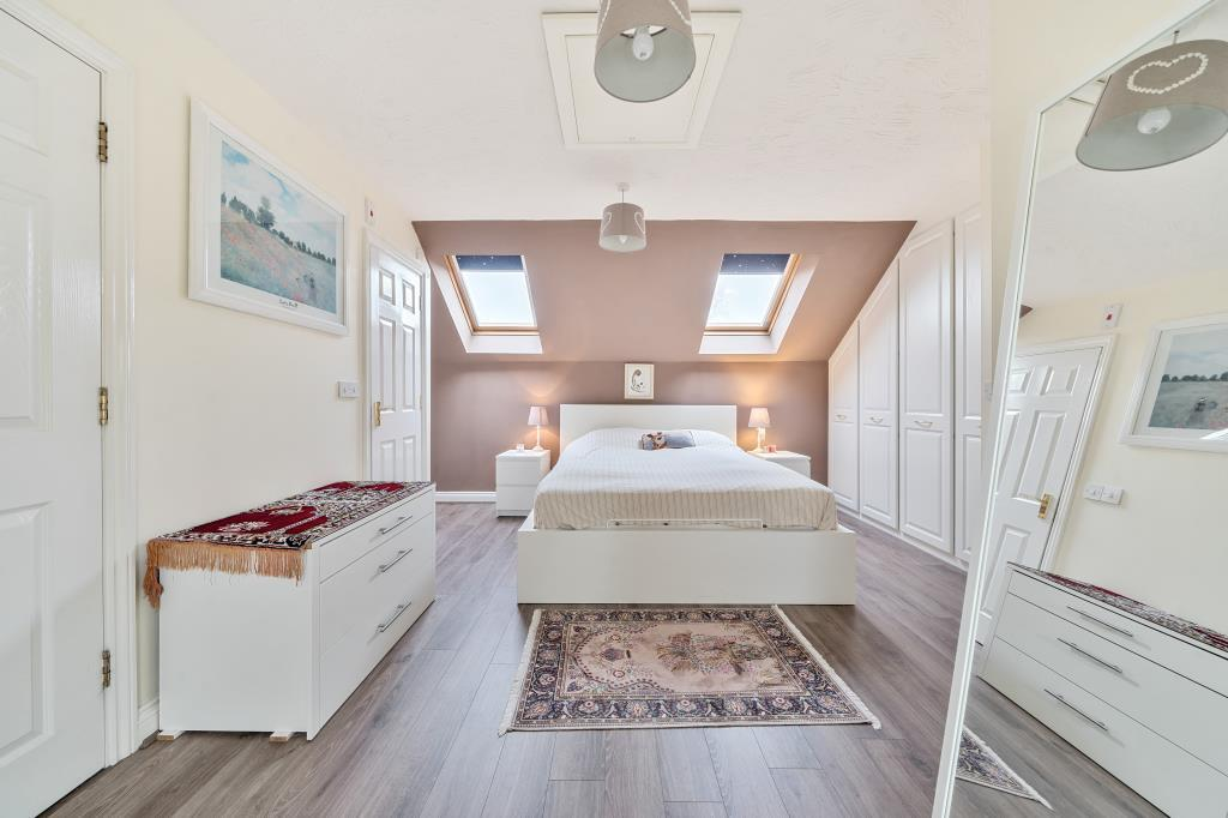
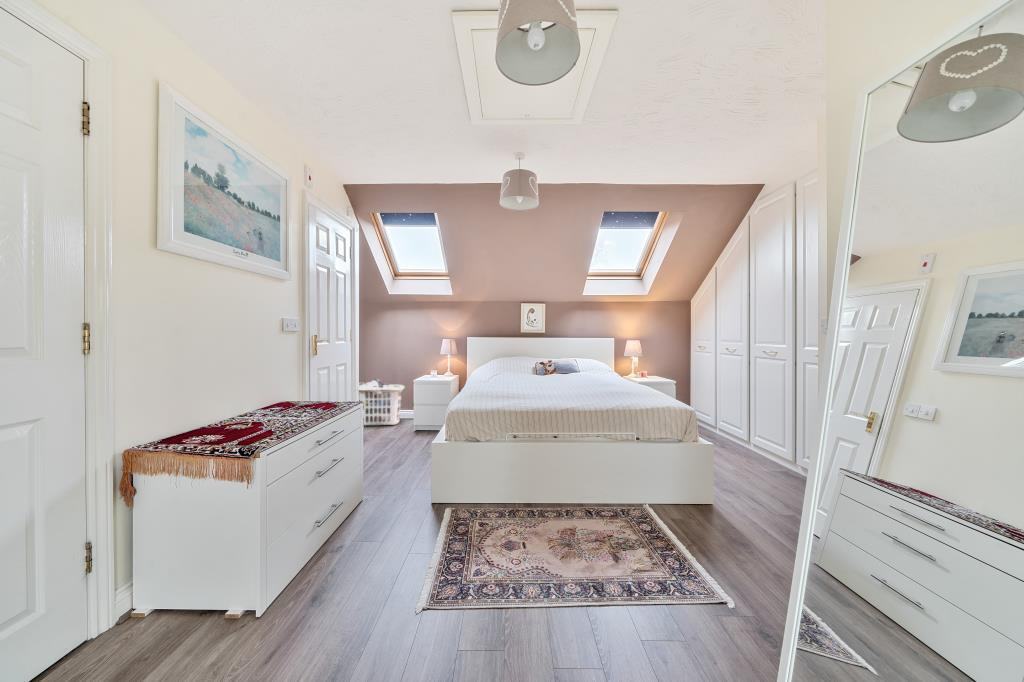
+ clothes hamper [358,378,406,427]
